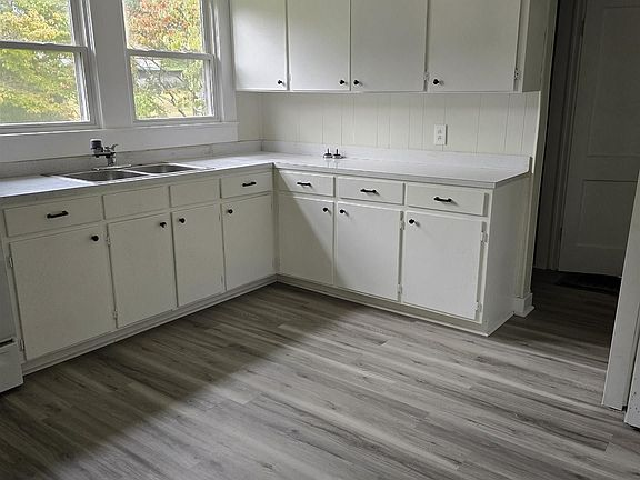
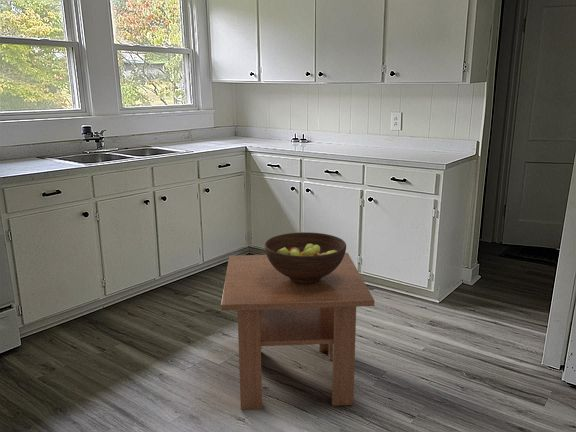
+ fruit bowl [264,231,347,284]
+ coffee table [220,252,376,411]
